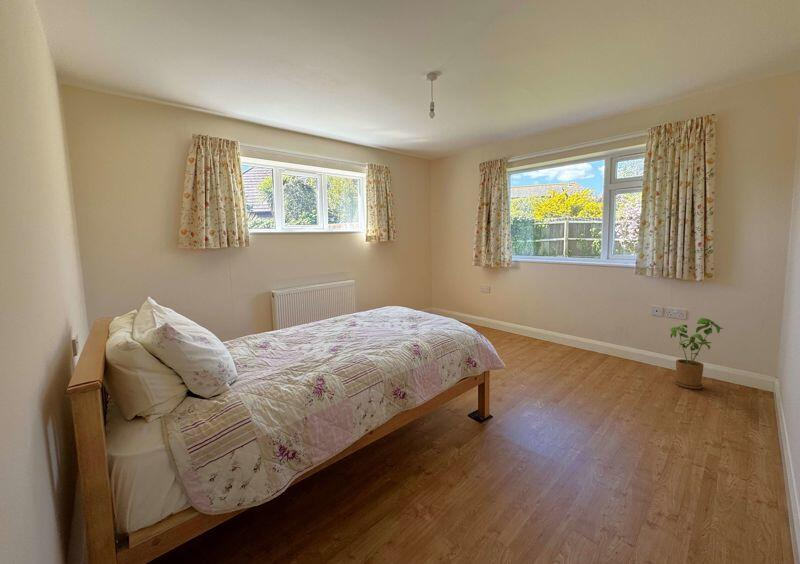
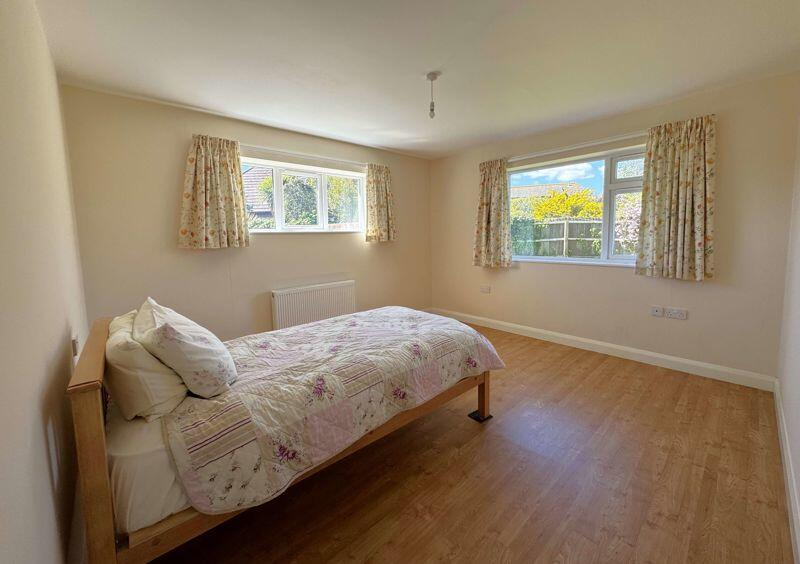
- house plant [670,317,726,390]
